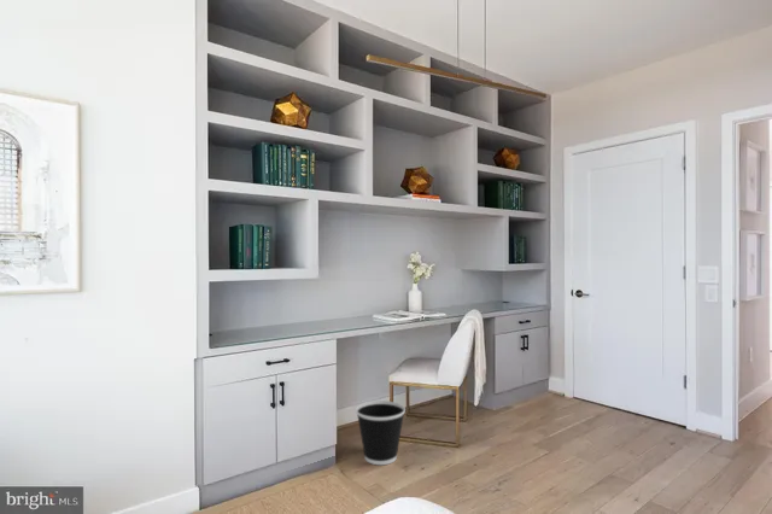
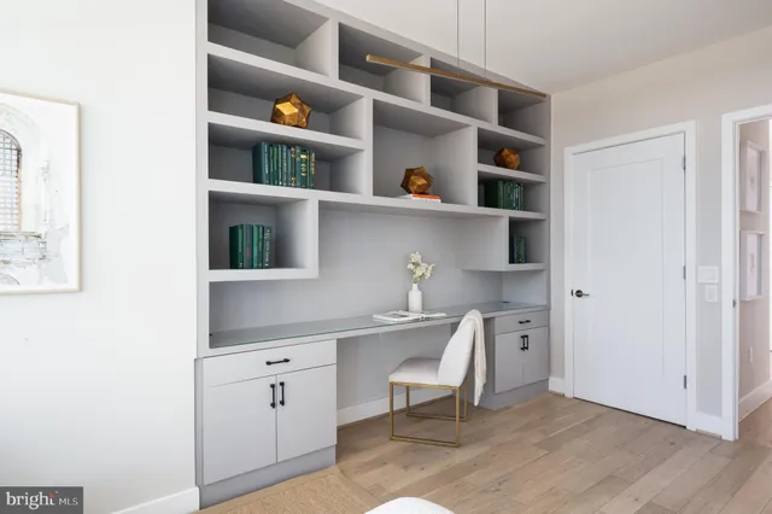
- wastebasket [355,399,407,466]
